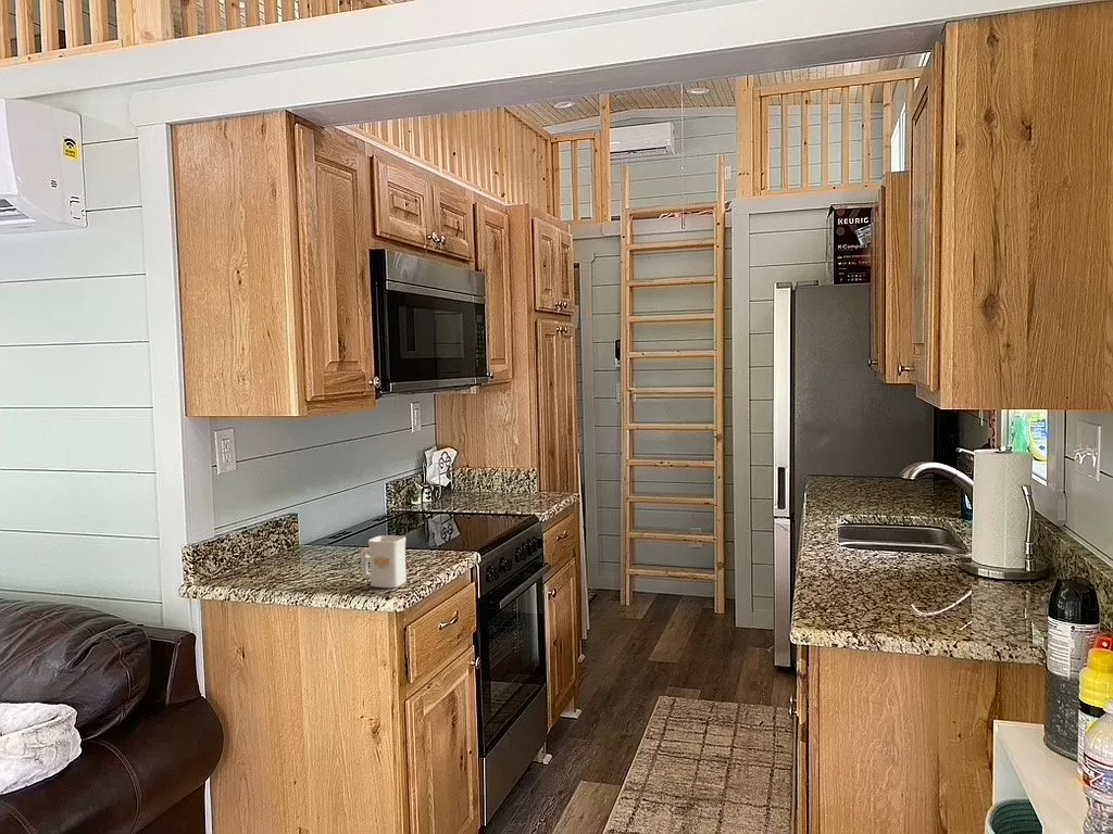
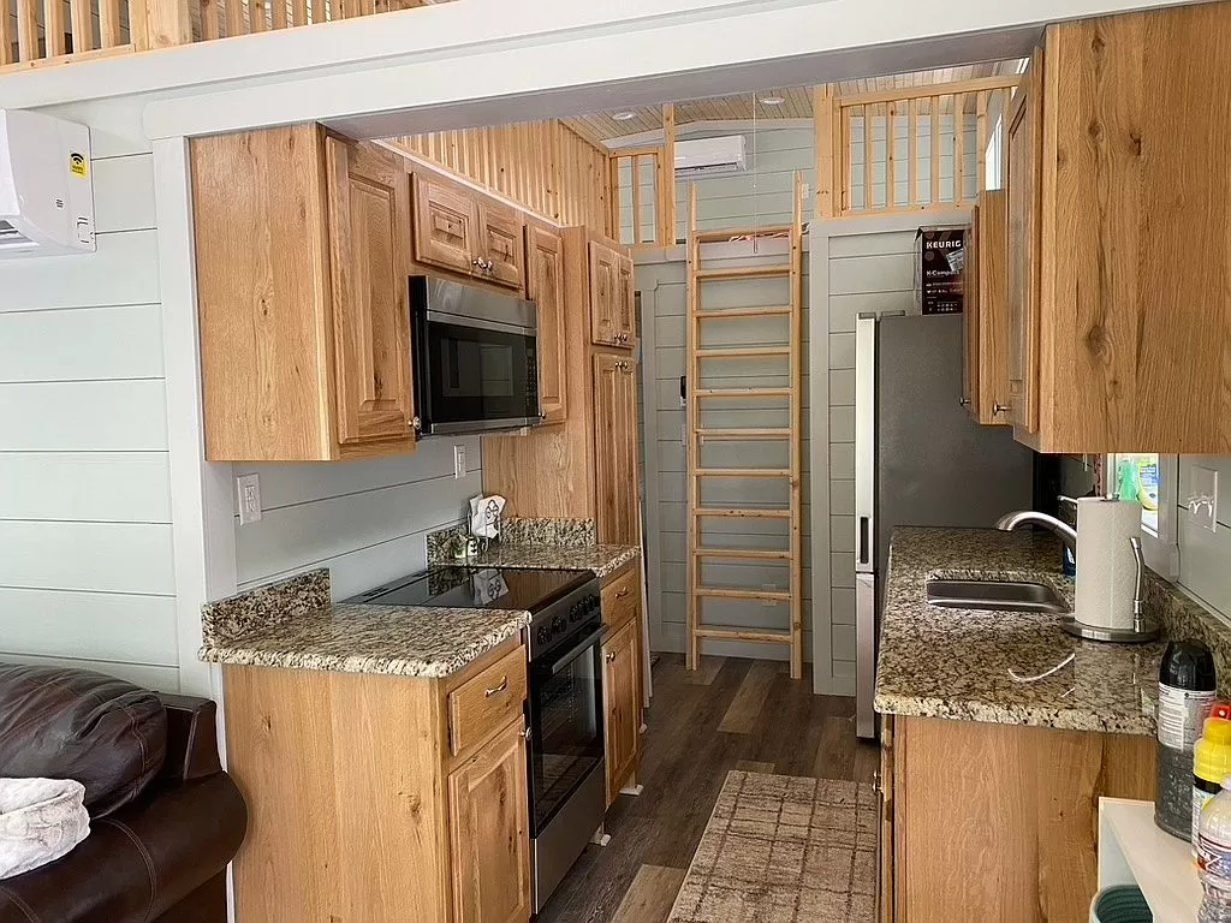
- mug [360,534,408,589]
